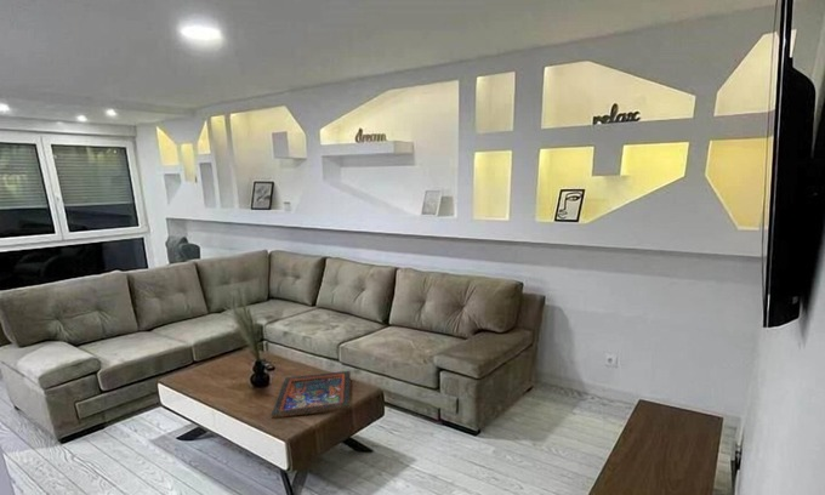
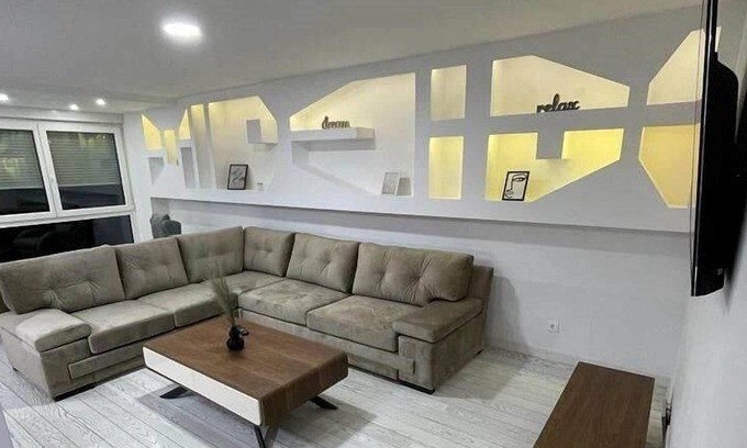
- religious icon [271,370,352,420]
